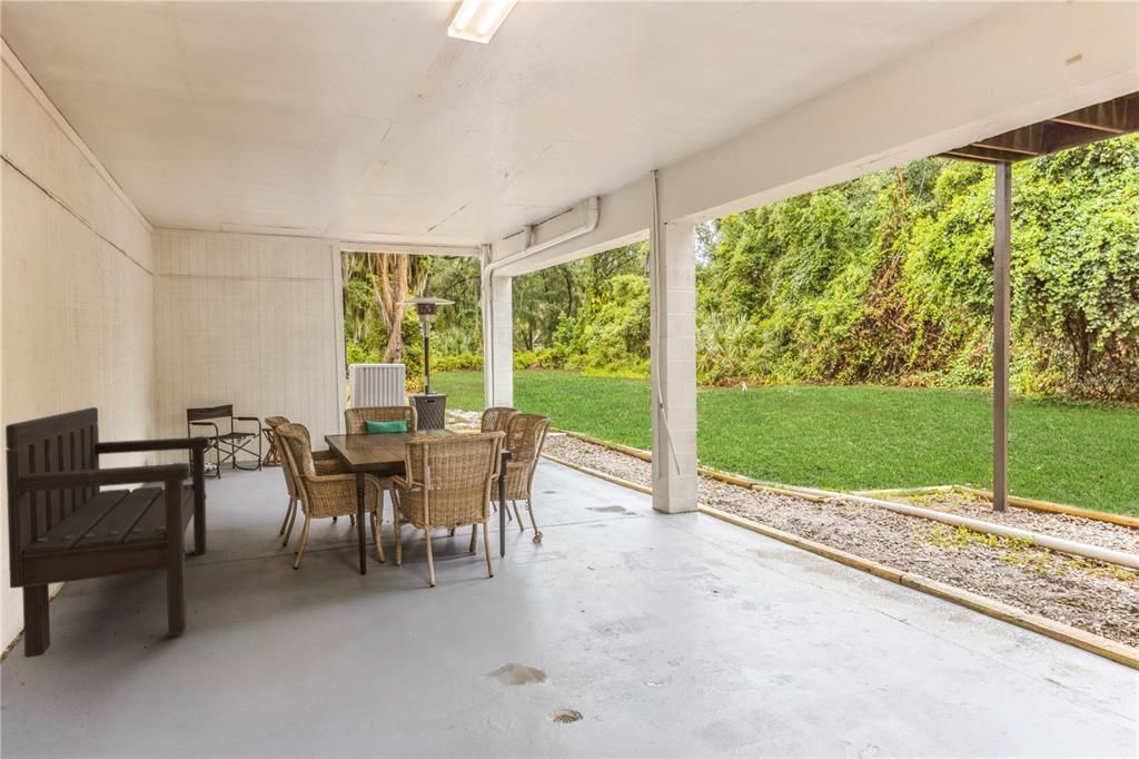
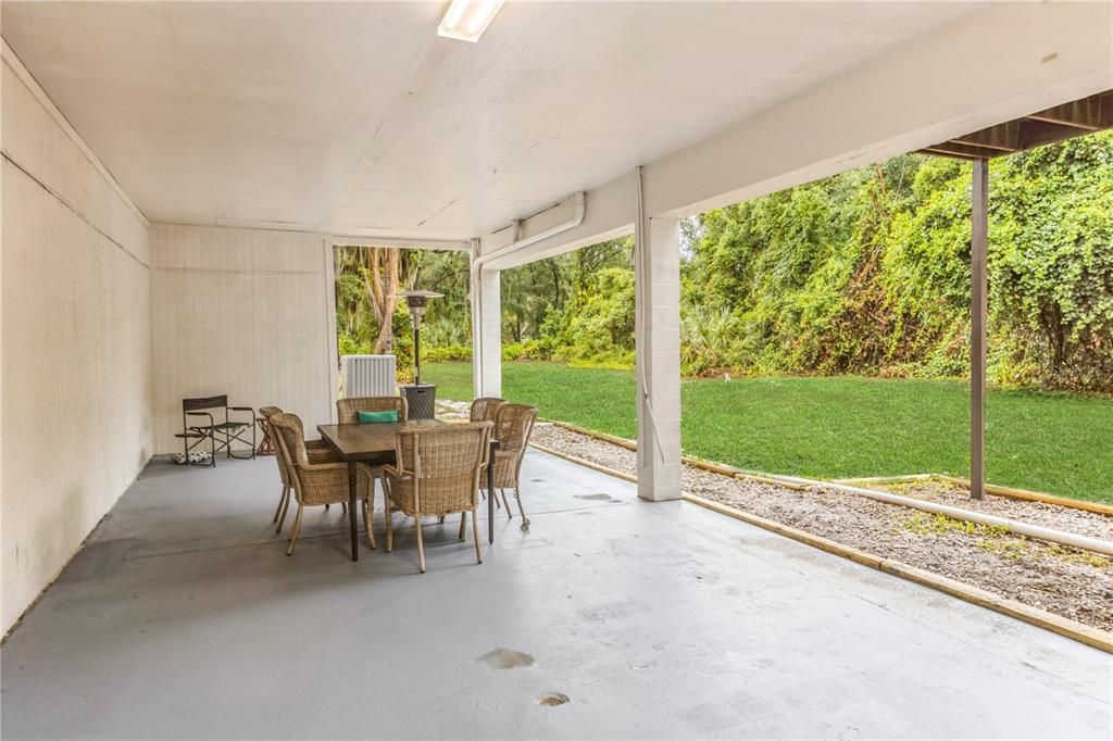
- garden bench [4,406,210,659]
